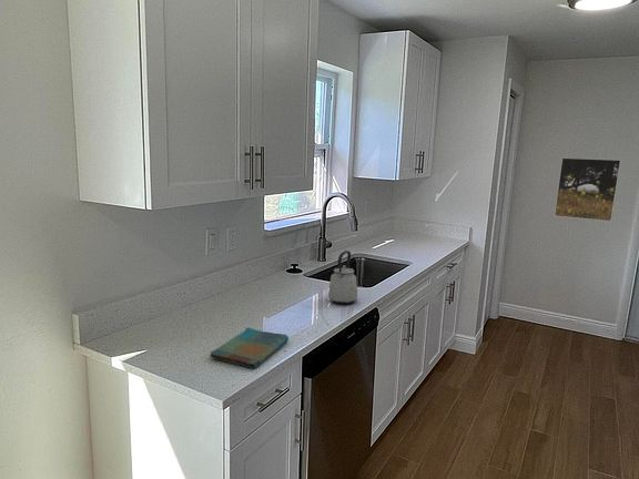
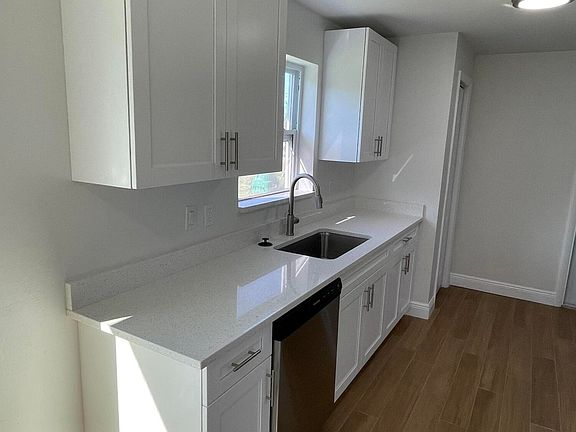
- dish towel [210,326,290,369]
- kettle [327,249,358,305]
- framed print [554,156,622,223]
